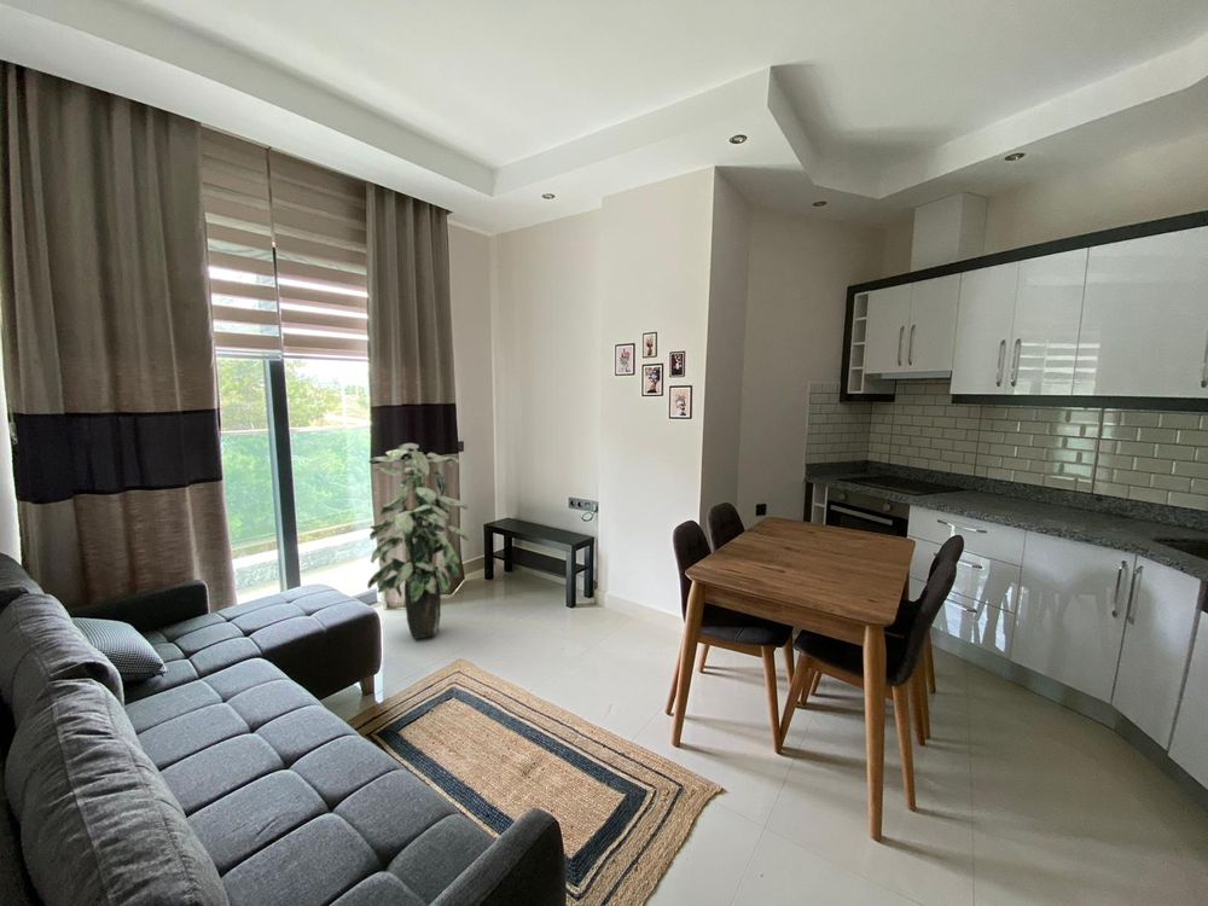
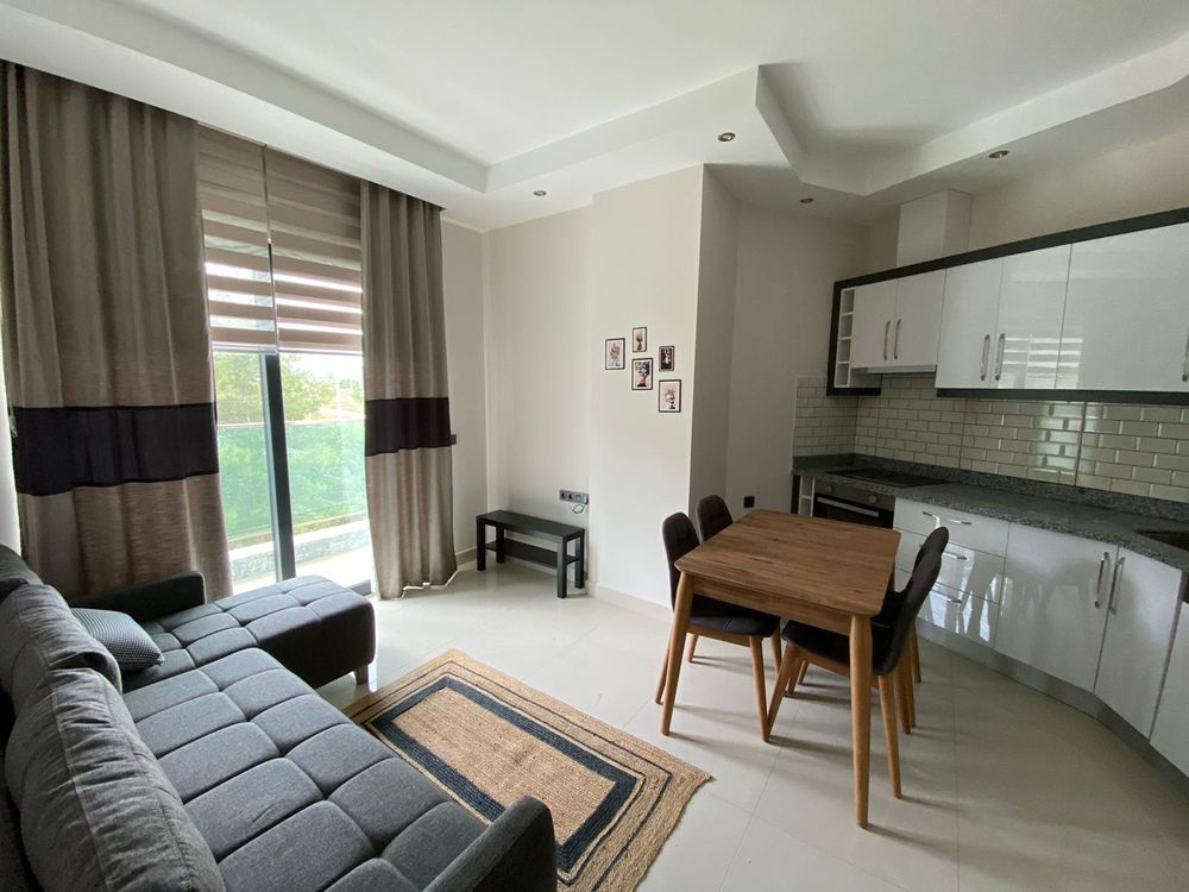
- indoor plant [366,442,470,640]
